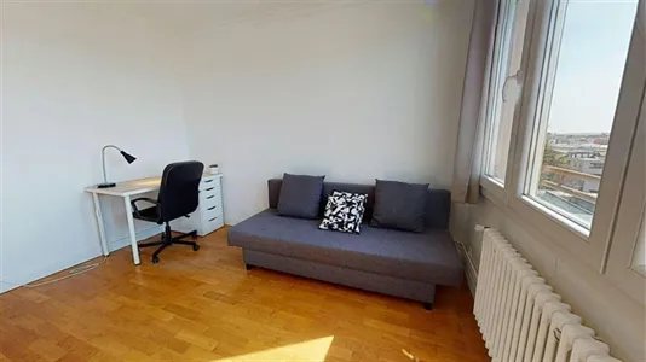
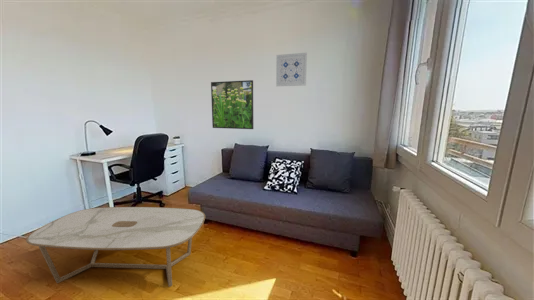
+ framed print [210,79,254,130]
+ wall art [275,52,308,87]
+ coffee table [25,206,206,288]
